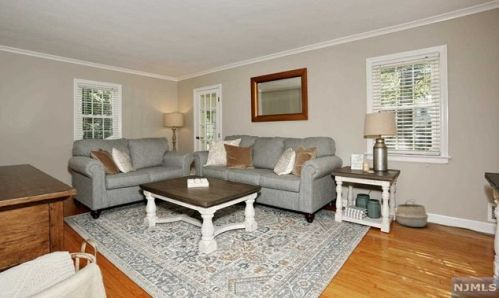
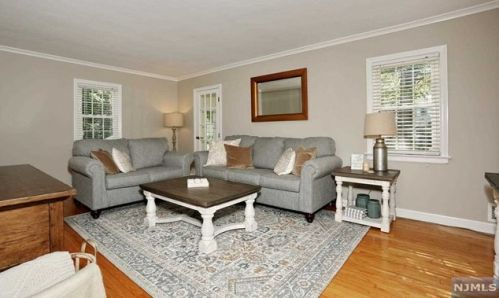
- woven basket [394,198,429,228]
